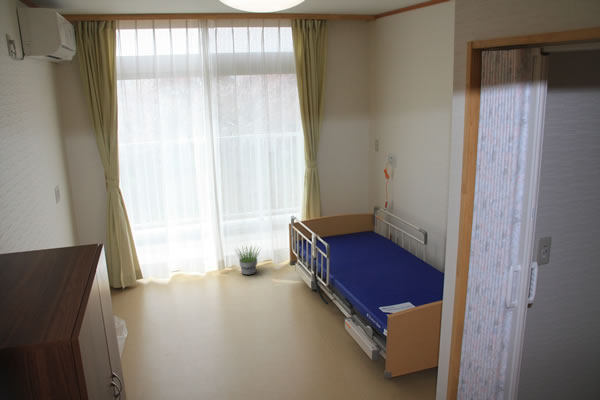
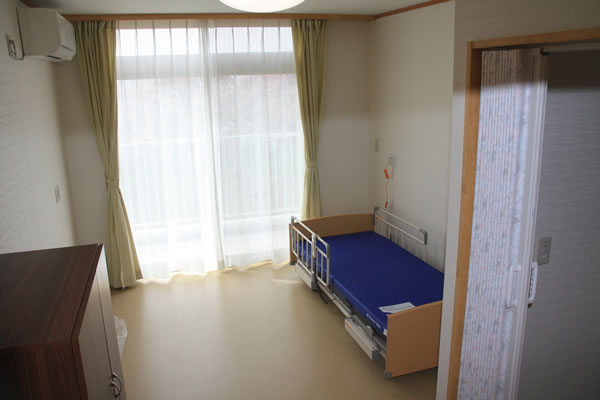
- potted plant [233,244,262,276]
